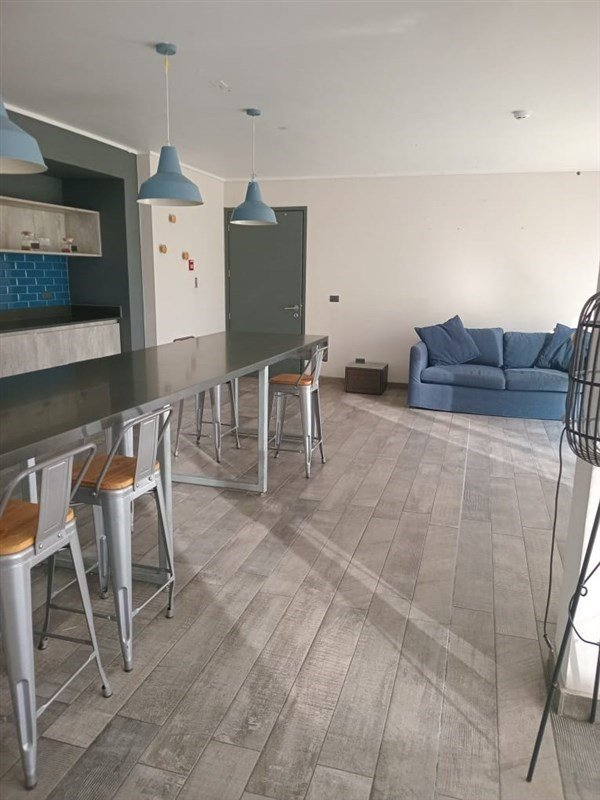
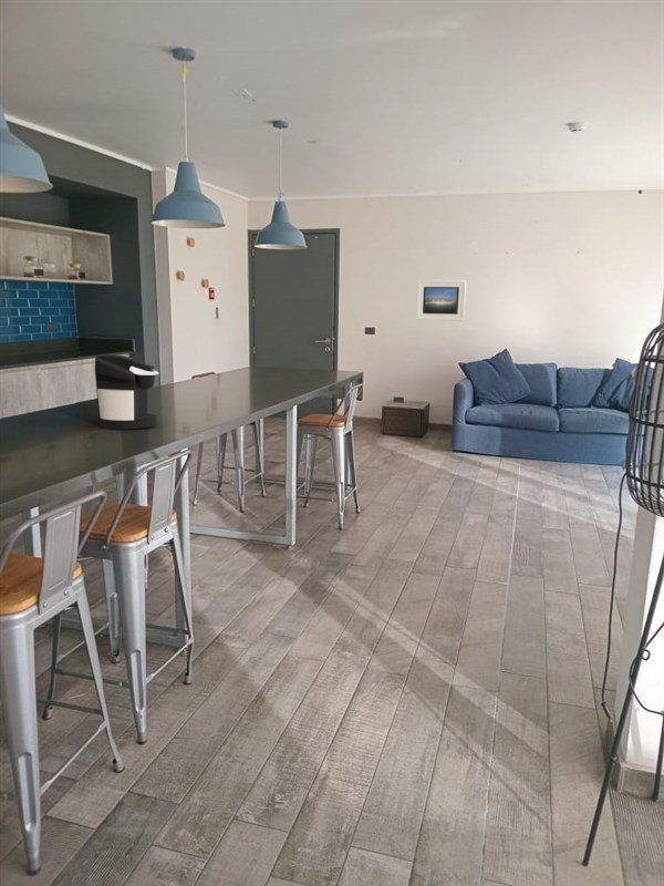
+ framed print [415,279,467,322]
+ coffee maker [94,353,159,430]
